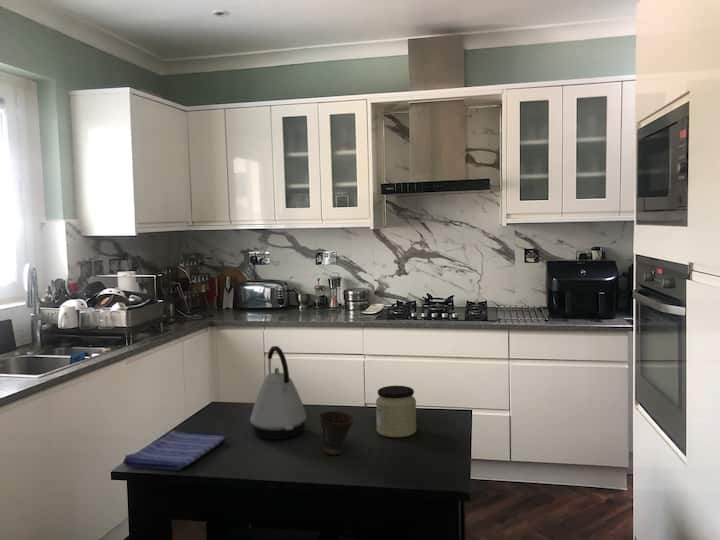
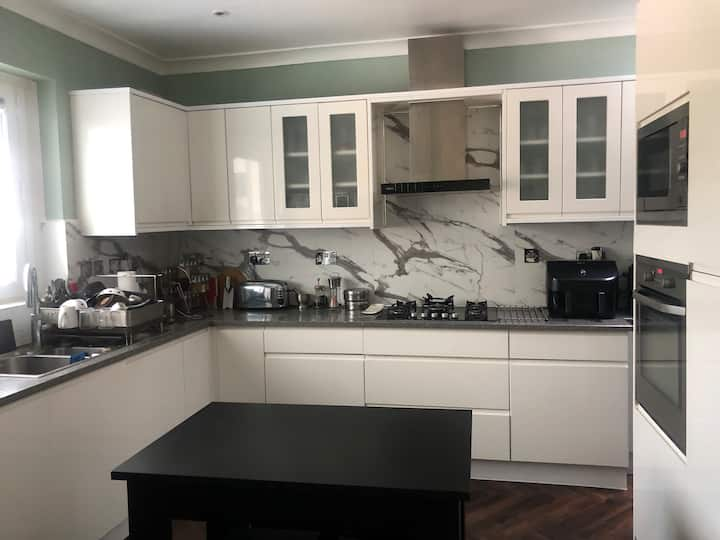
- jar [375,385,417,438]
- dish towel [122,430,227,471]
- kettle [249,345,307,440]
- cup [318,410,355,456]
